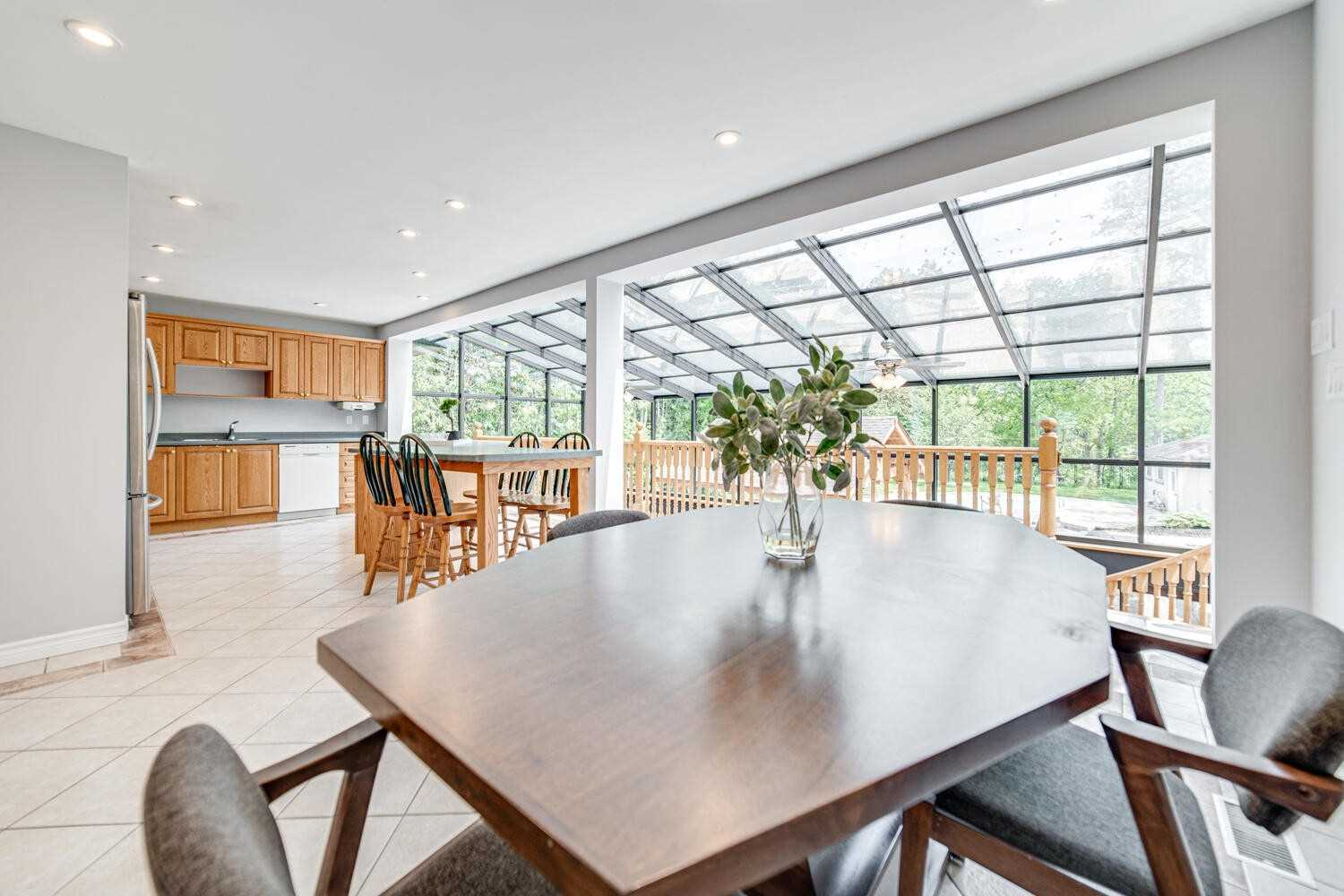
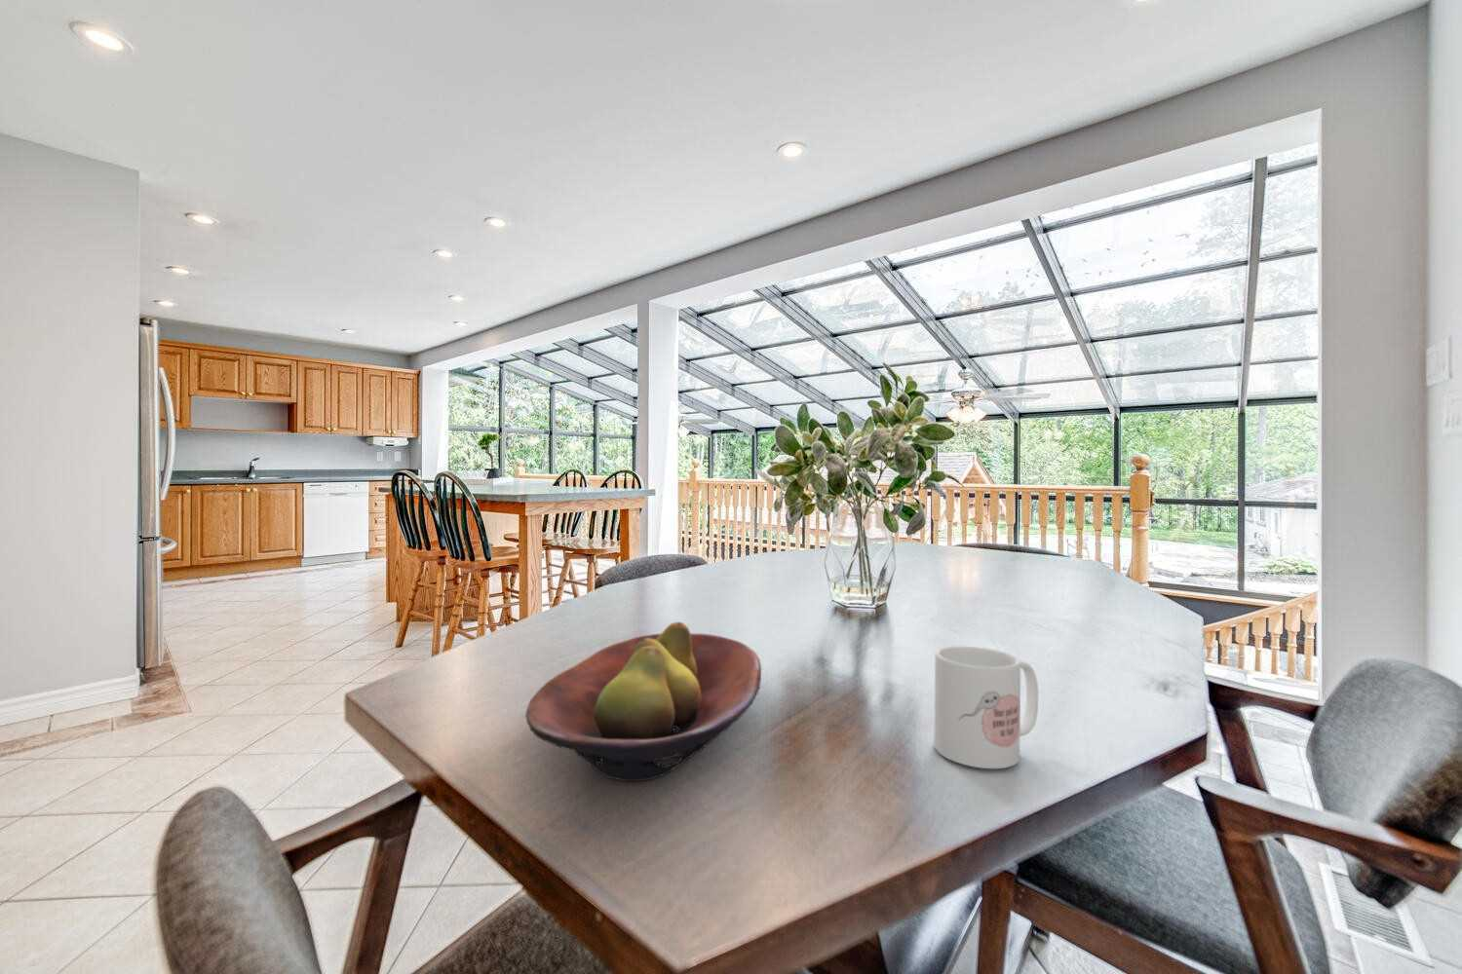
+ fruit bowl [524,622,763,782]
+ mug [932,646,1039,770]
